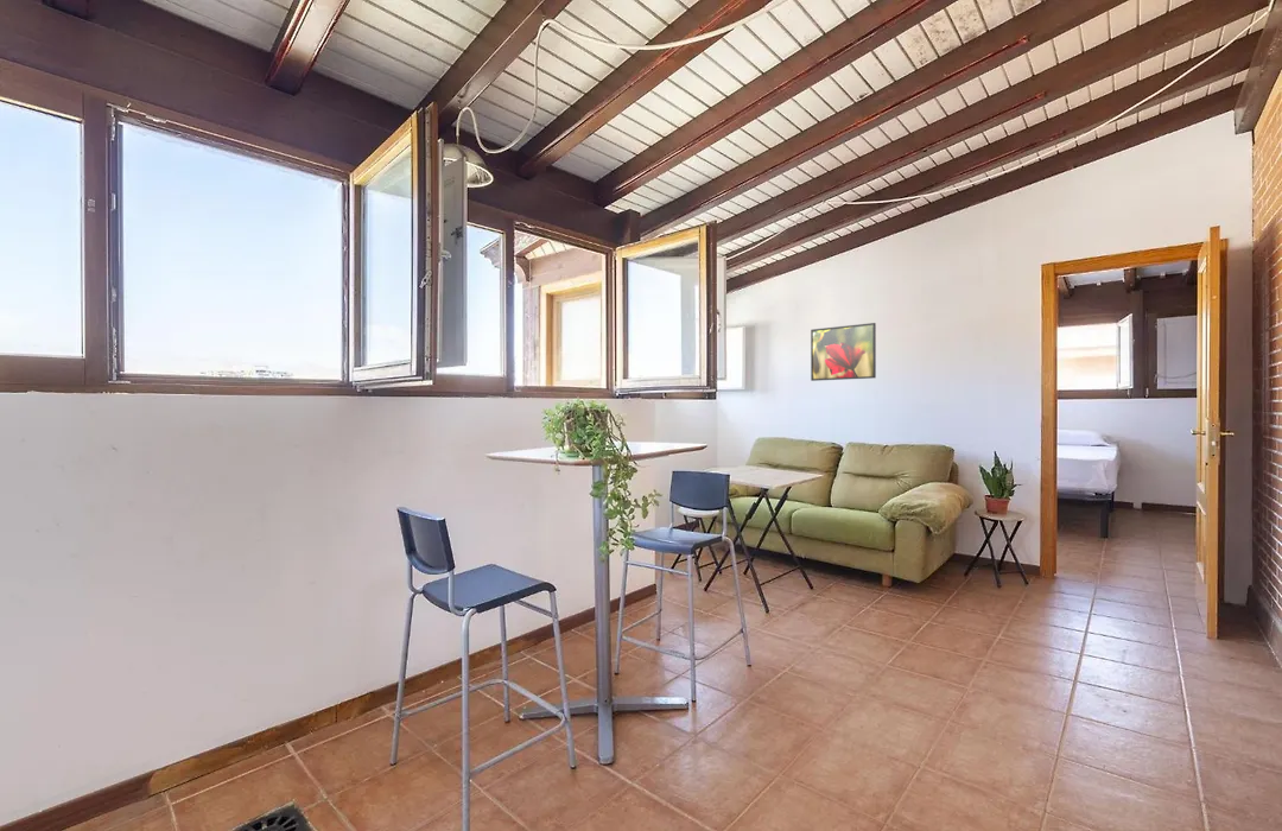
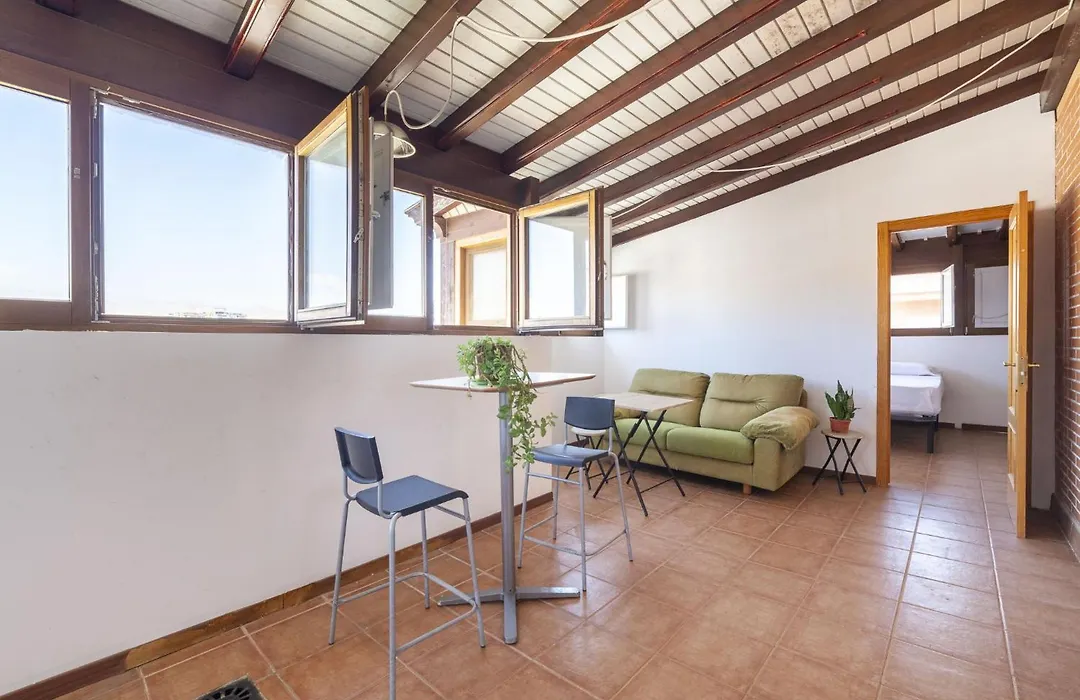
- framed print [810,322,877,382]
